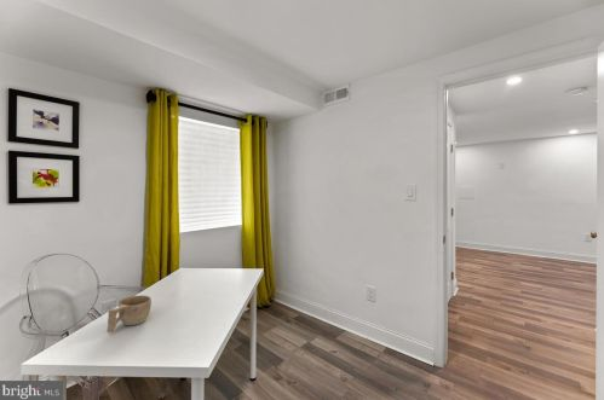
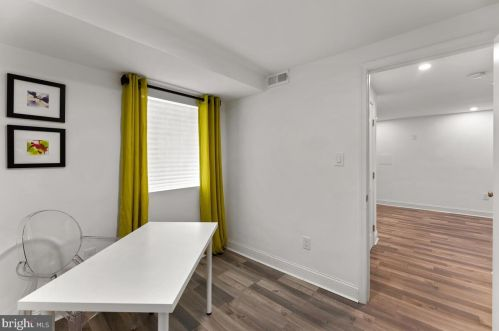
- cup [105,294,153,334]
